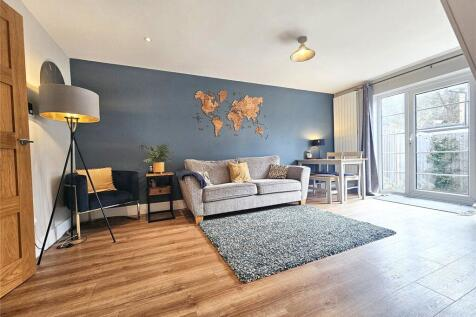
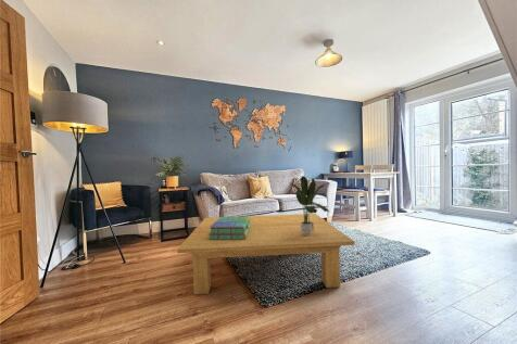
+ coffee table [176,213,356,295]
+ stack of books [209,216,251,240]
+ potted plant [290,175,330,235]
